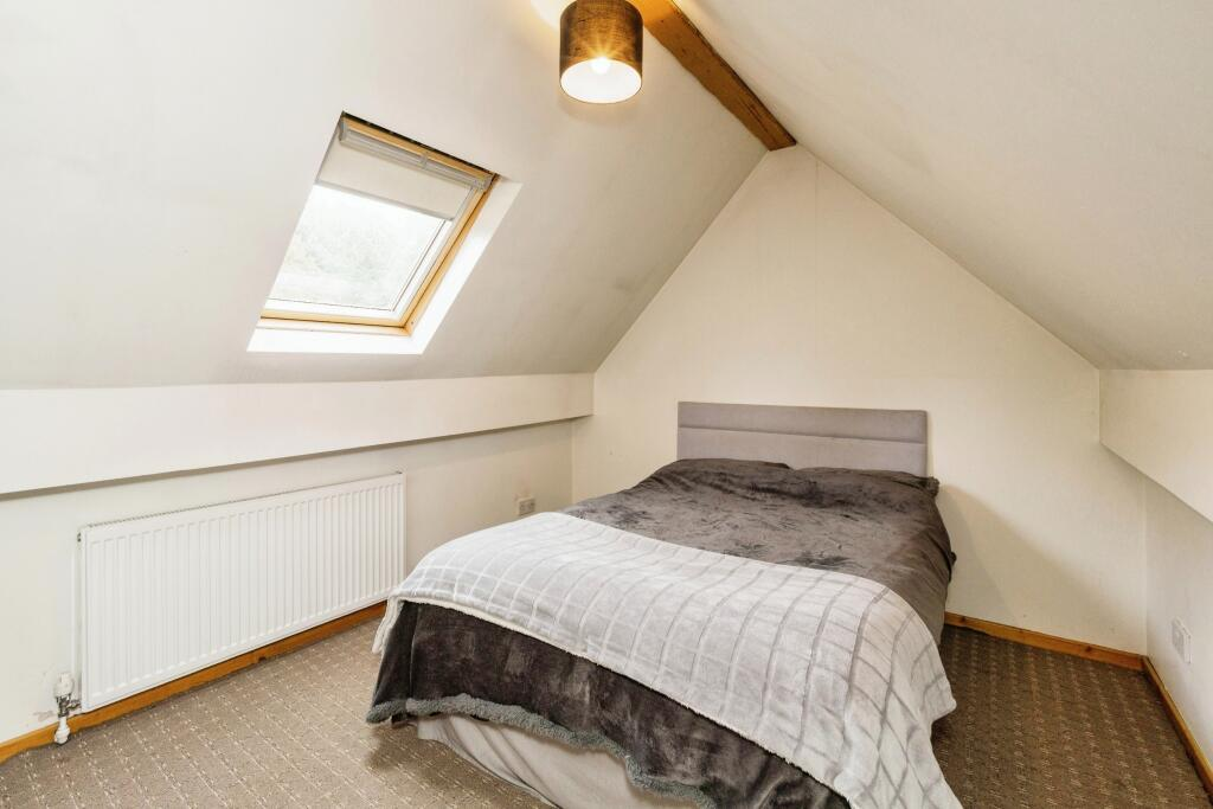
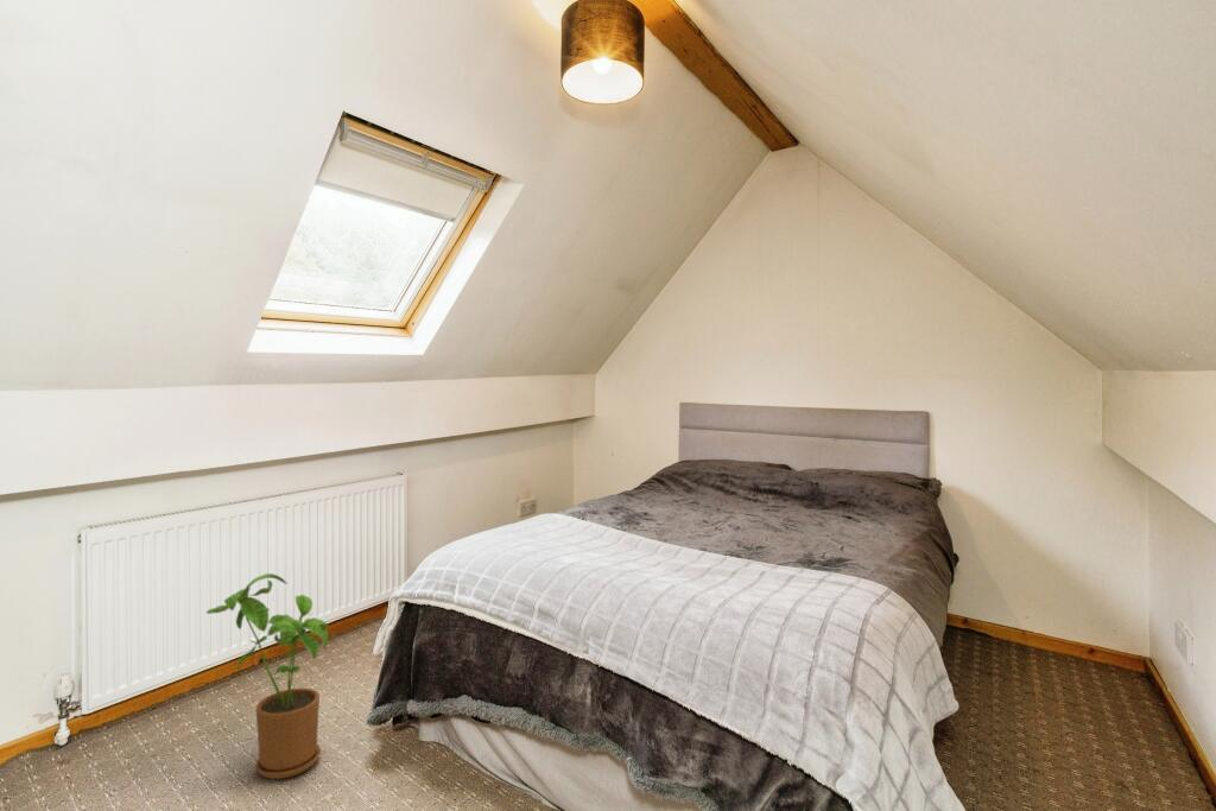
+ house plant [205,572,329,780]
